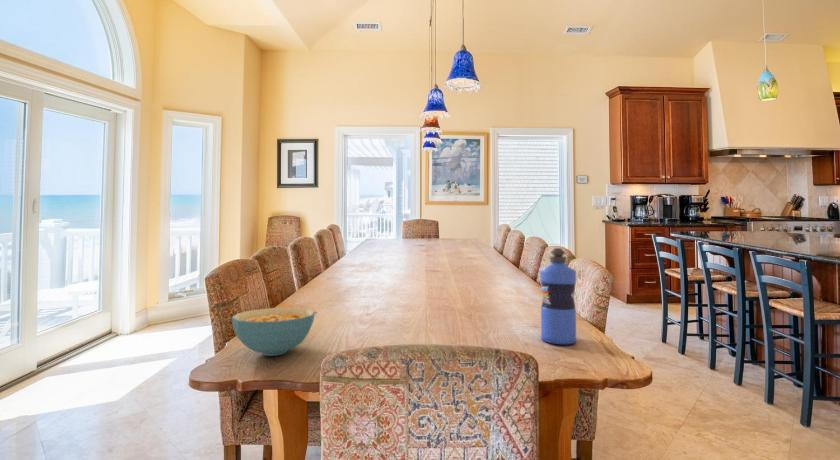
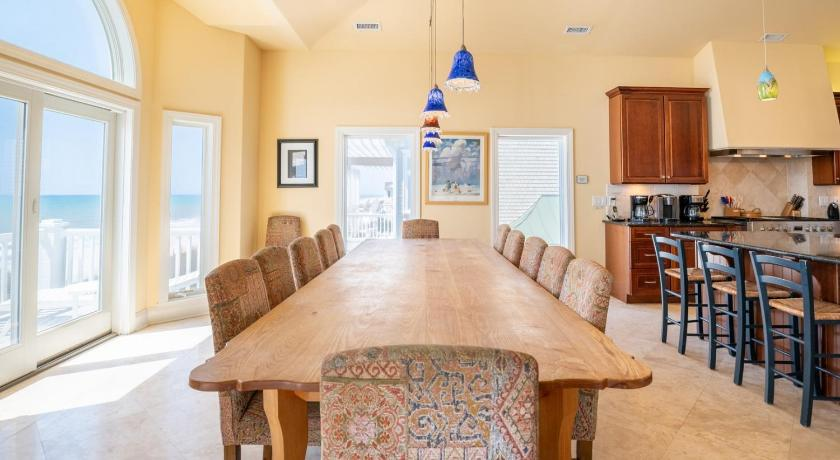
- water bottle [539,247,577,345]
- cereal bowl [231,307,316,357]
